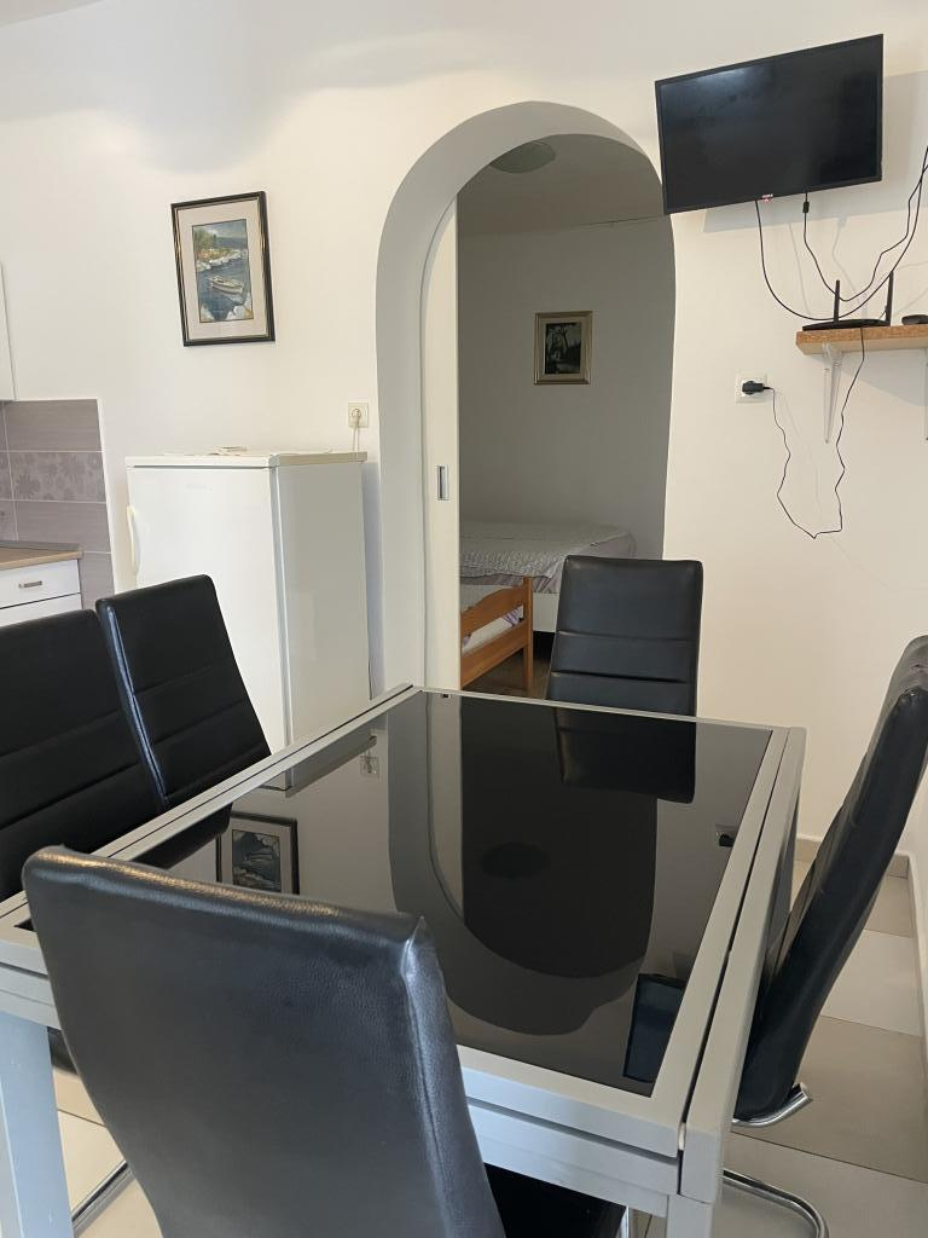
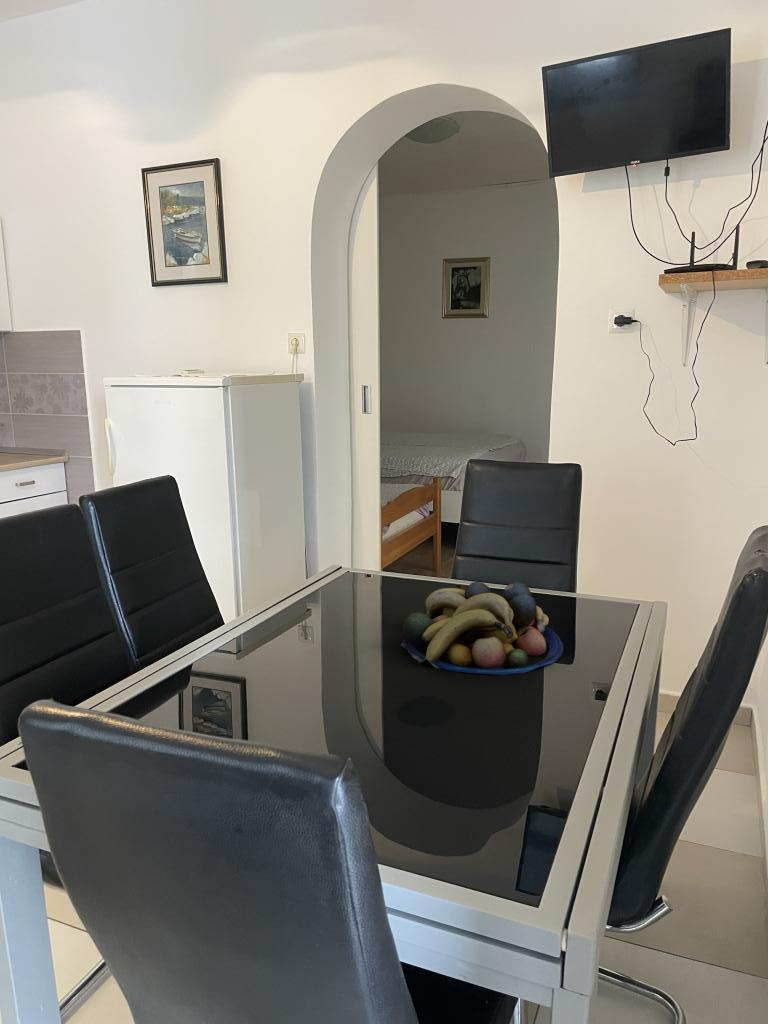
+ fruit bowl [400,581,565,676]
